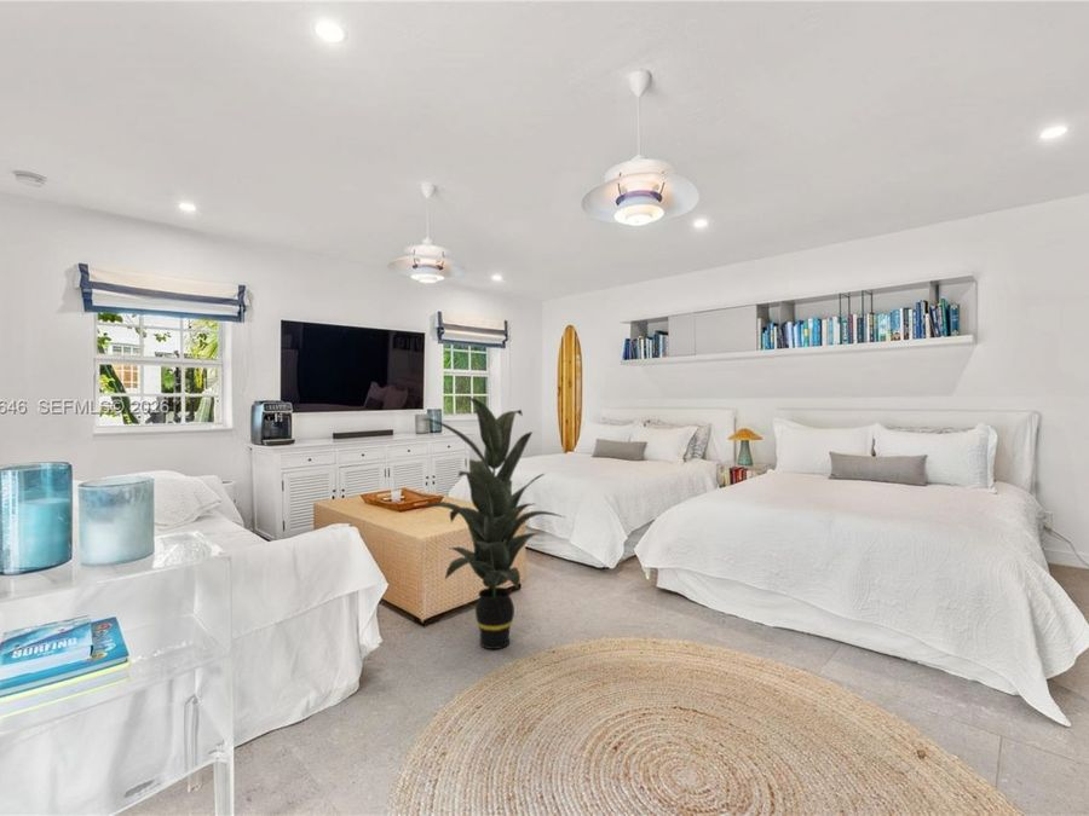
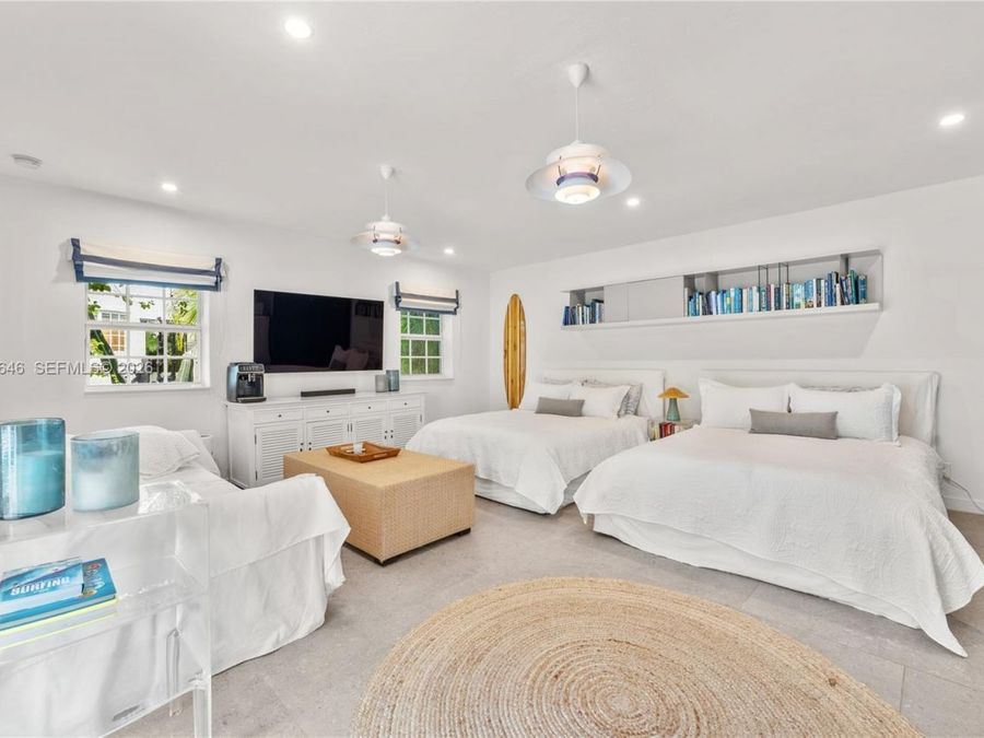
- indoor plant [416,395,565,650]
